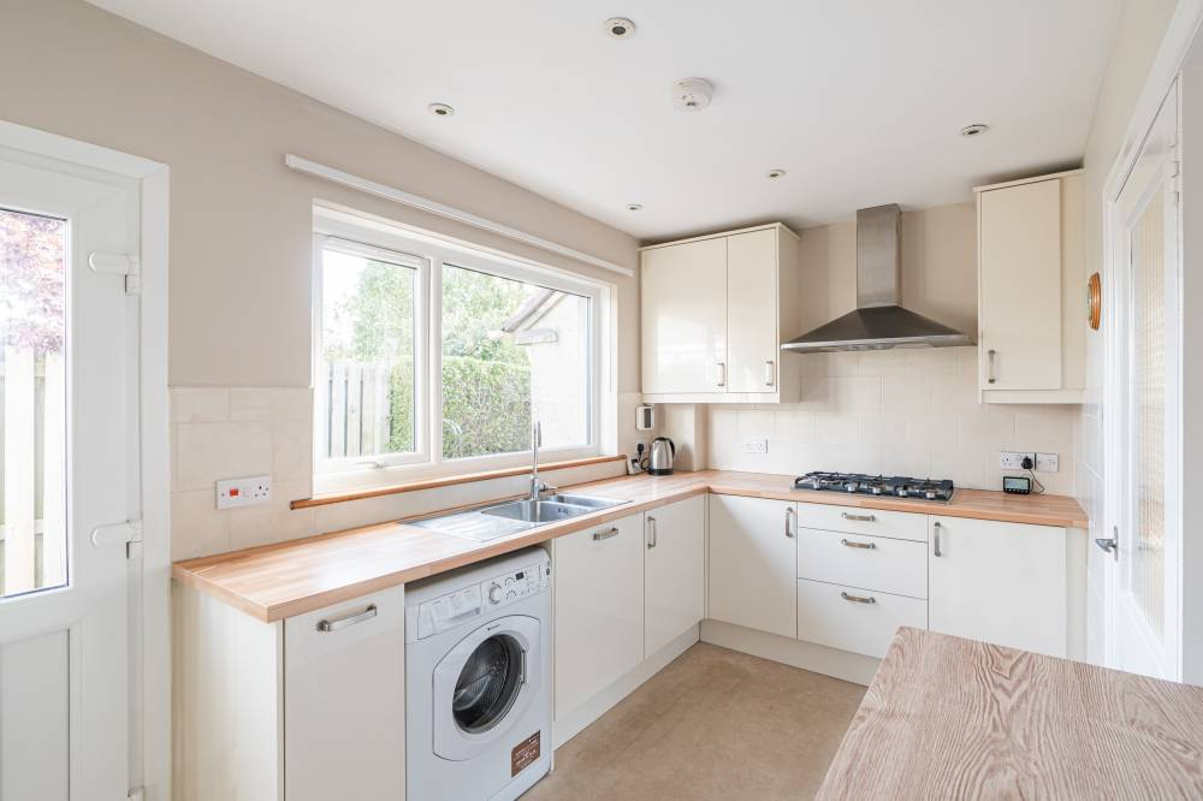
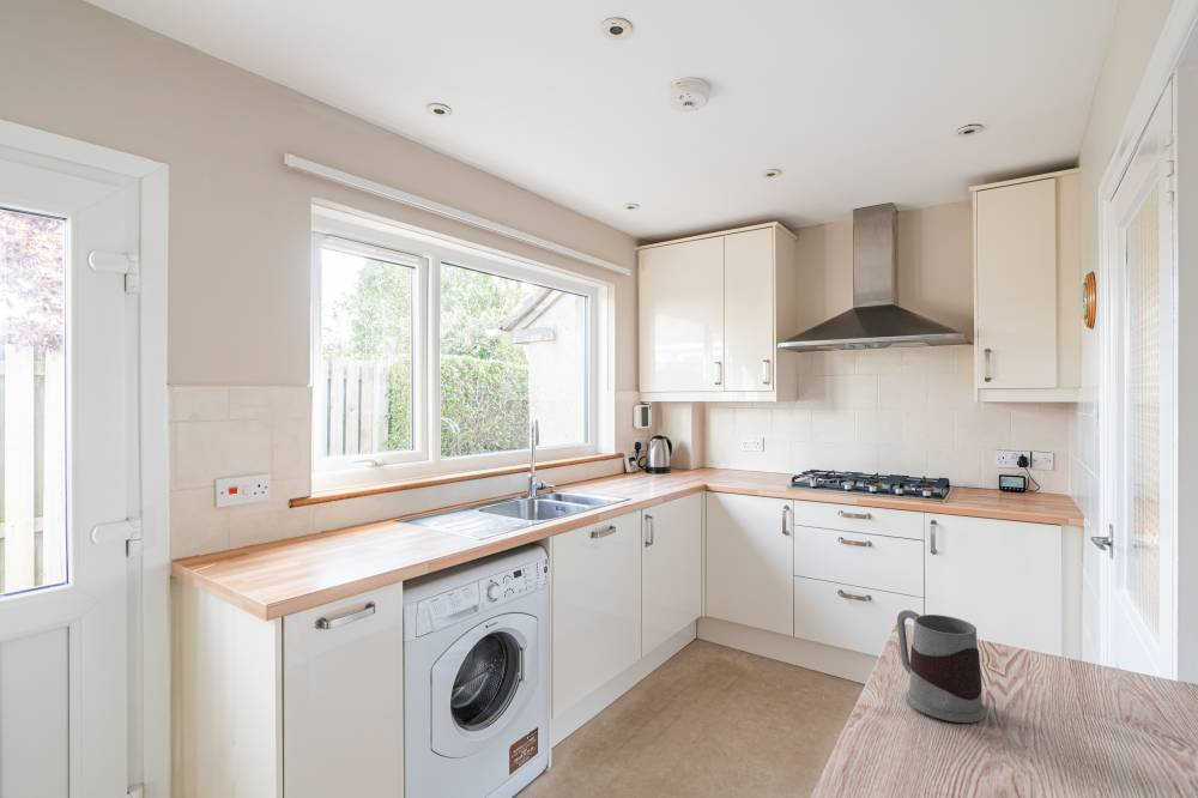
+ mug [896,609,987,724]
